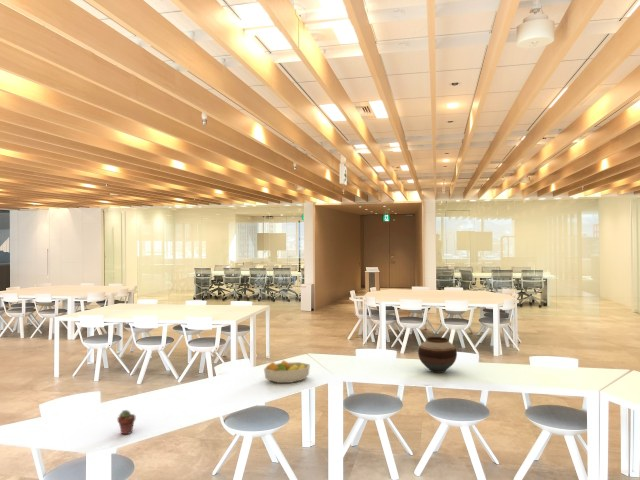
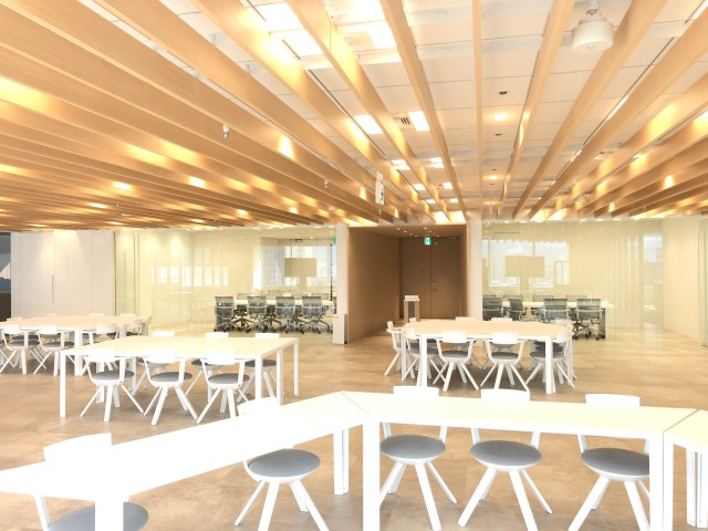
- potted succulent [116,409,136,435]
- fruit bowl [263,359,311,384]
- vase [417,336,458,374]
